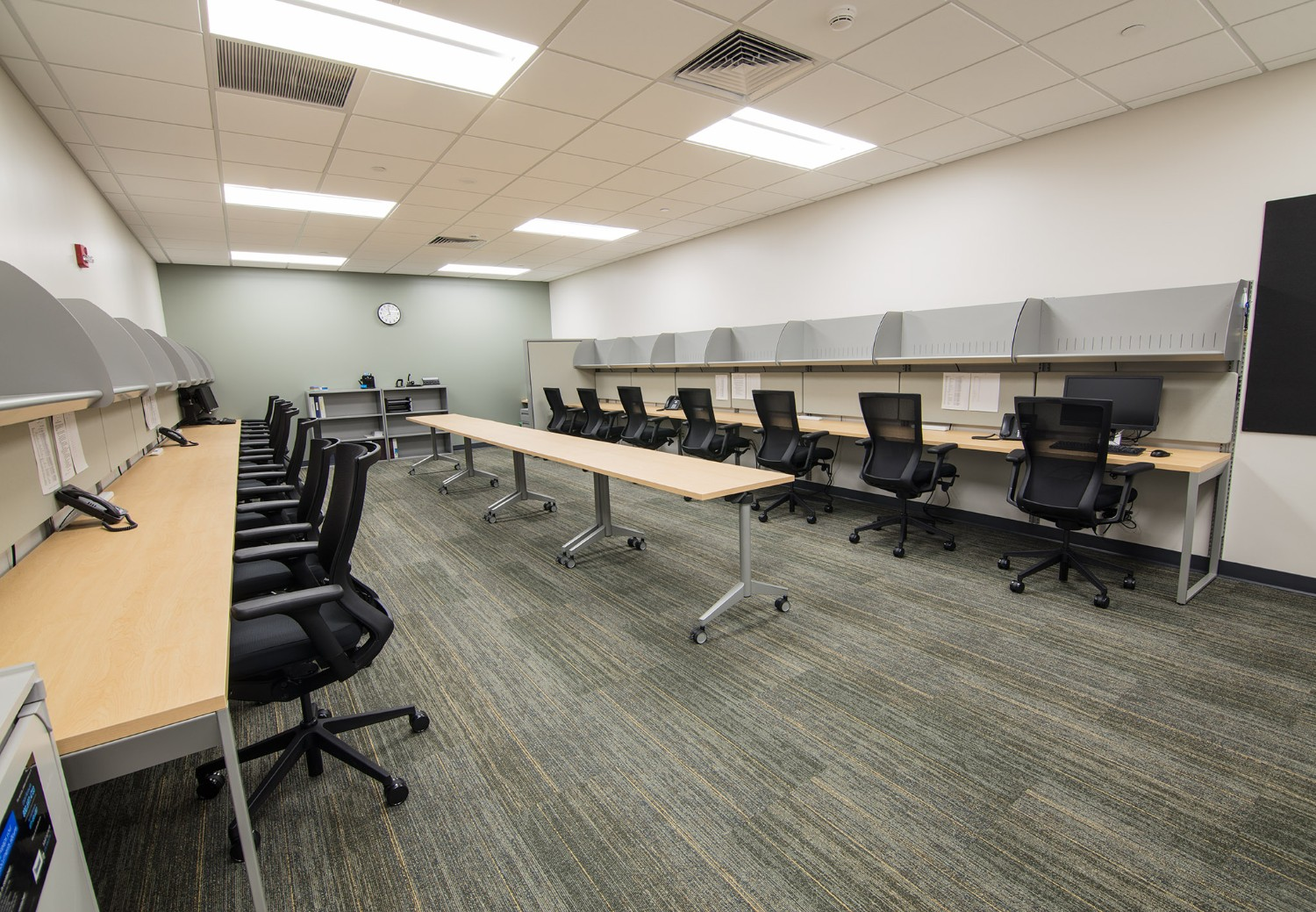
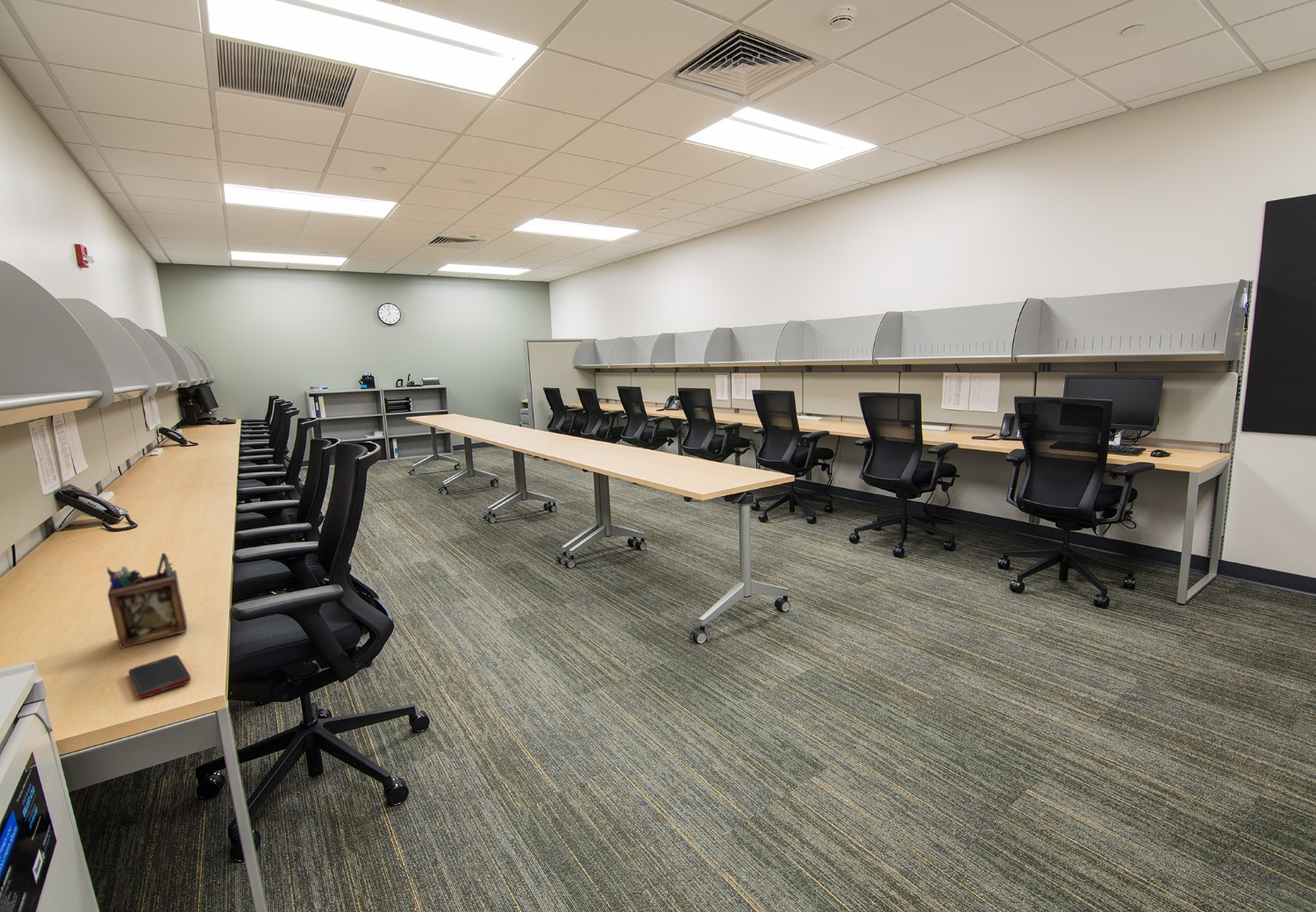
+ cell phone [128,654,192,700]
+ desk organizer [106,552,188,650]
